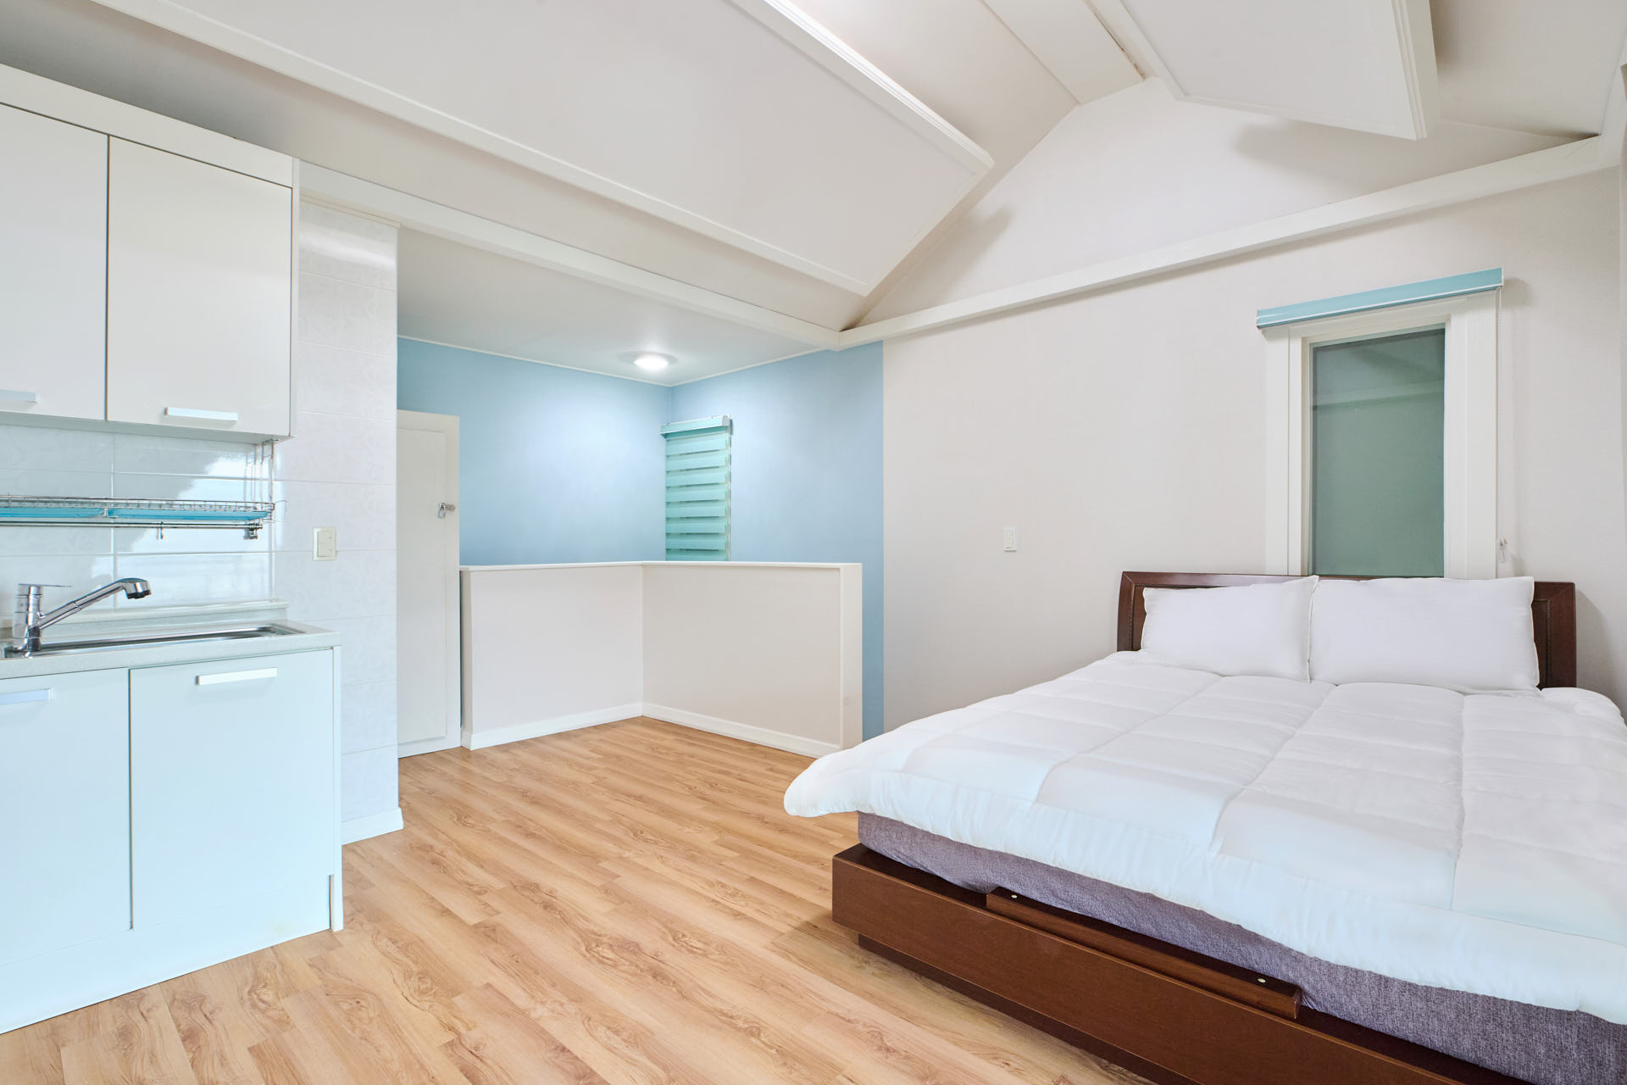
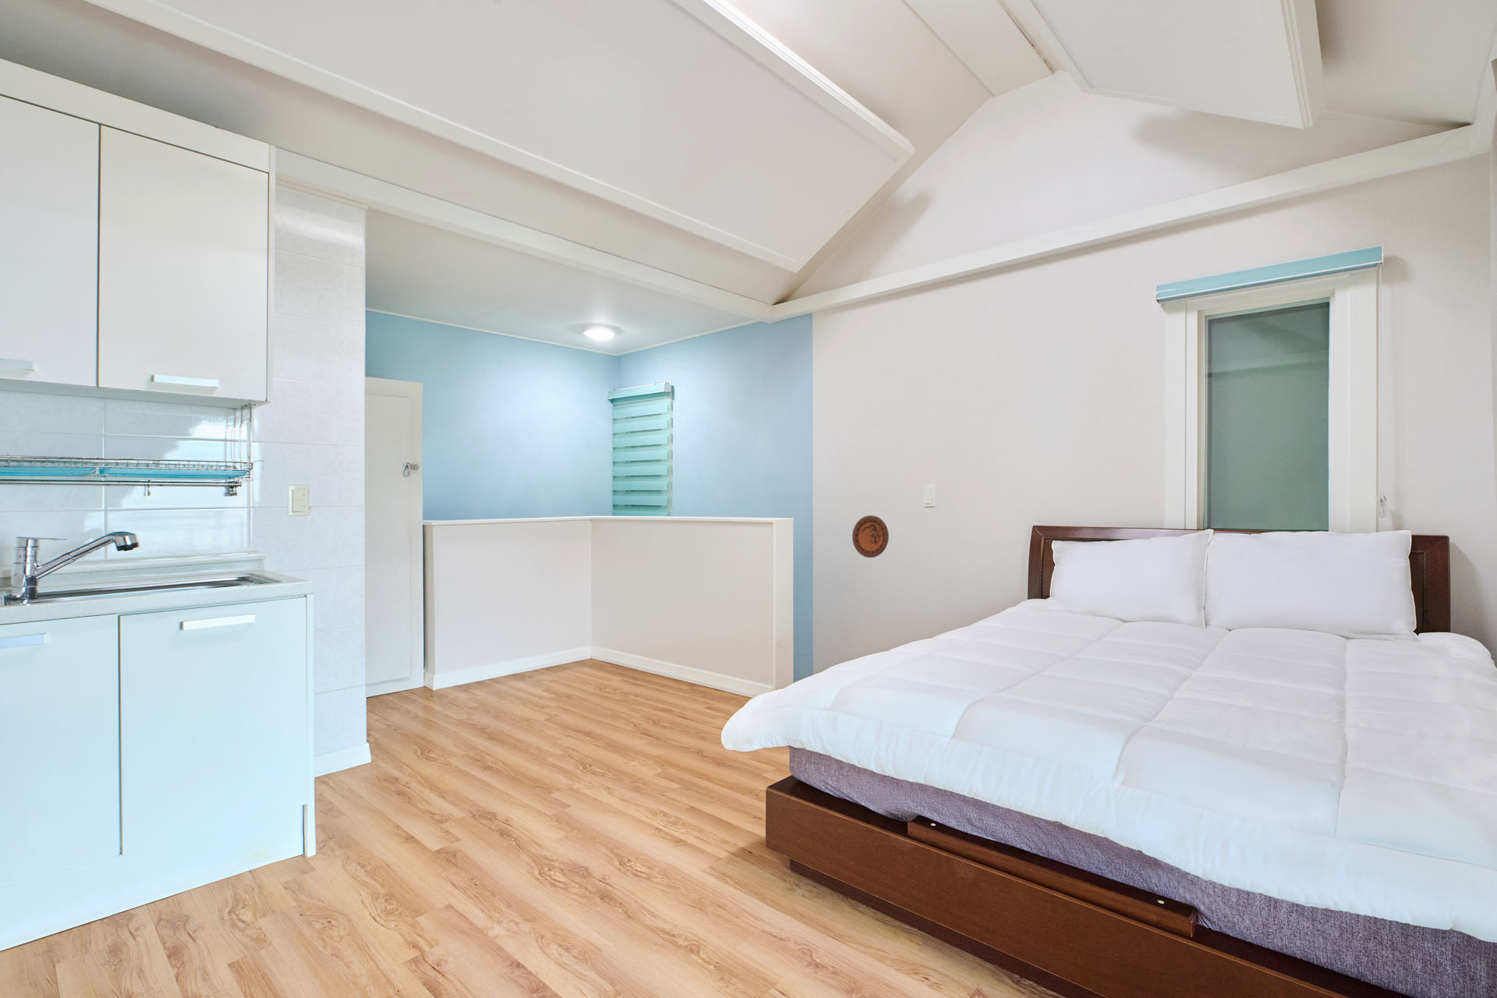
+ decorative plate [851,515,890,558]
